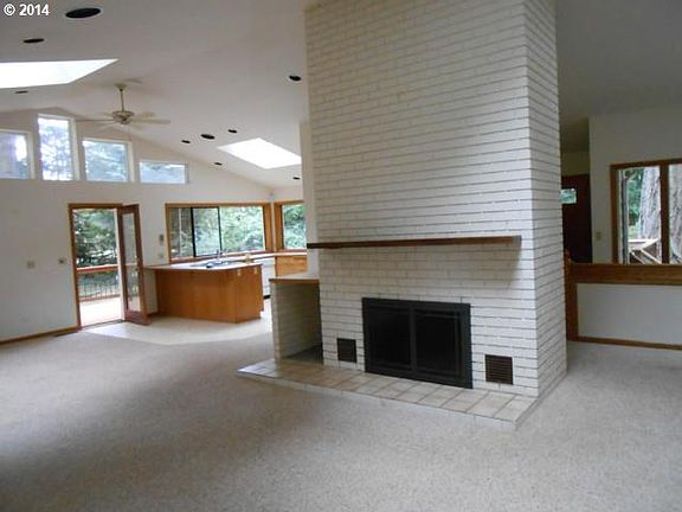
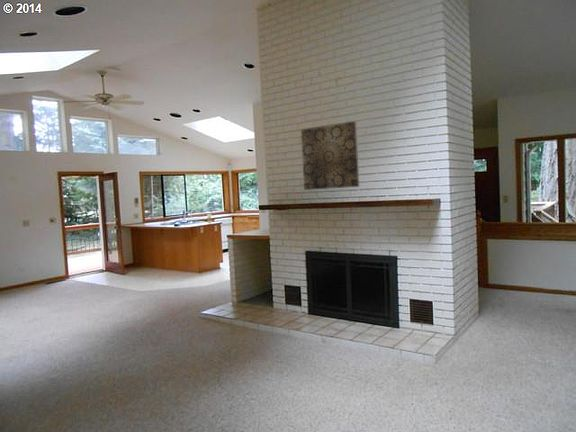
+ wall art [300,120,360,191]
